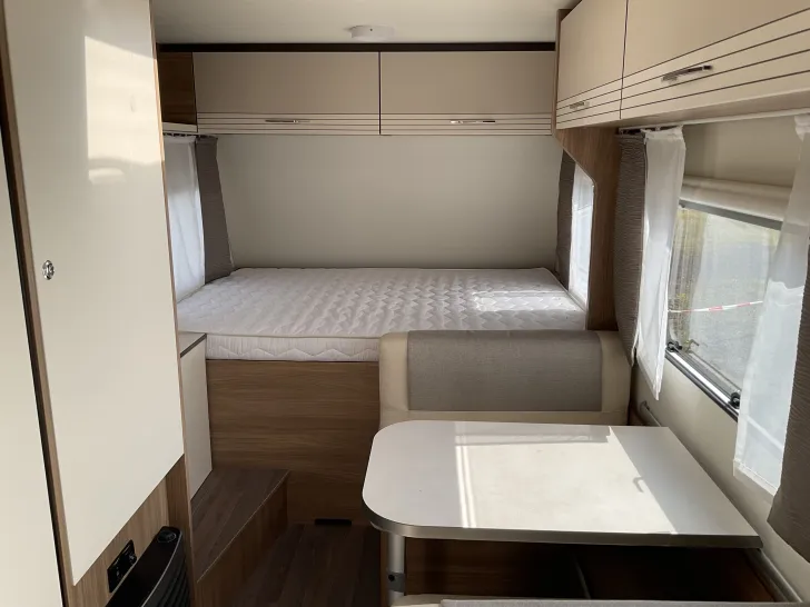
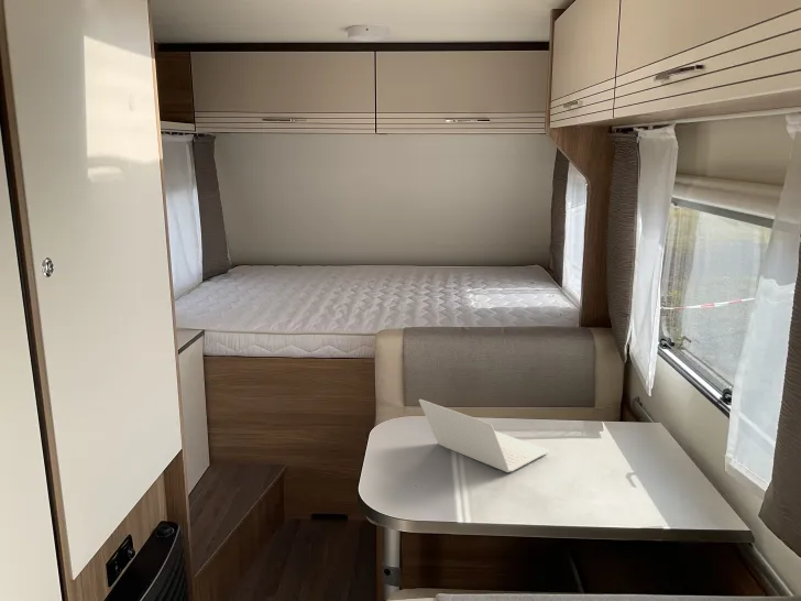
+ laptop [418,398,549,473]
